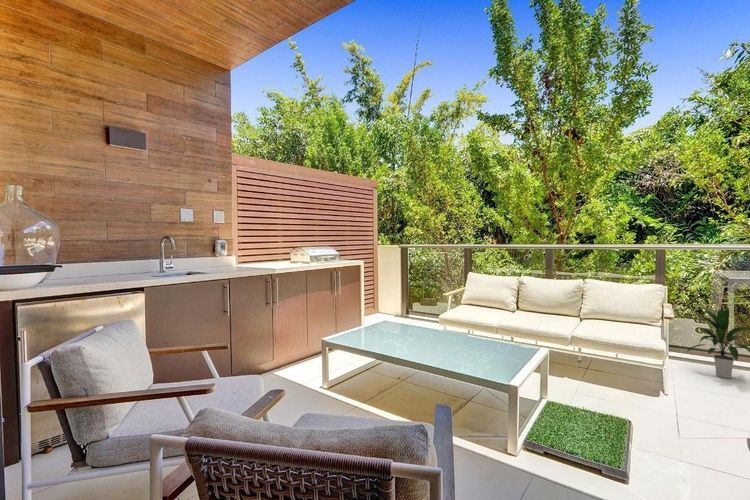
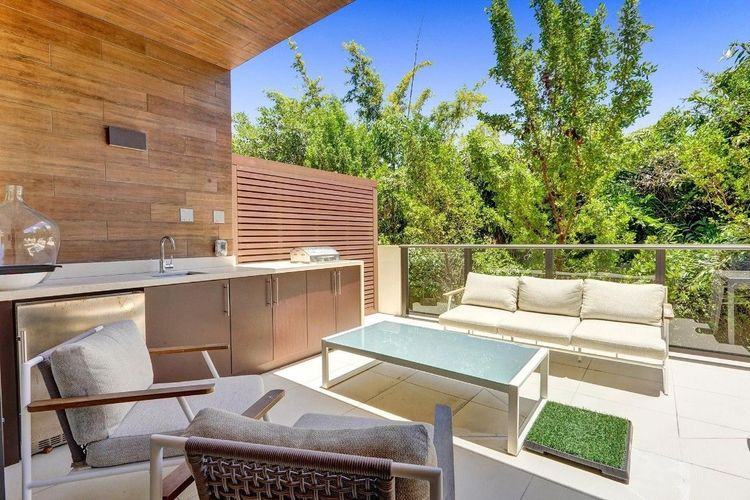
- indoor plant [684,307,750,380]
